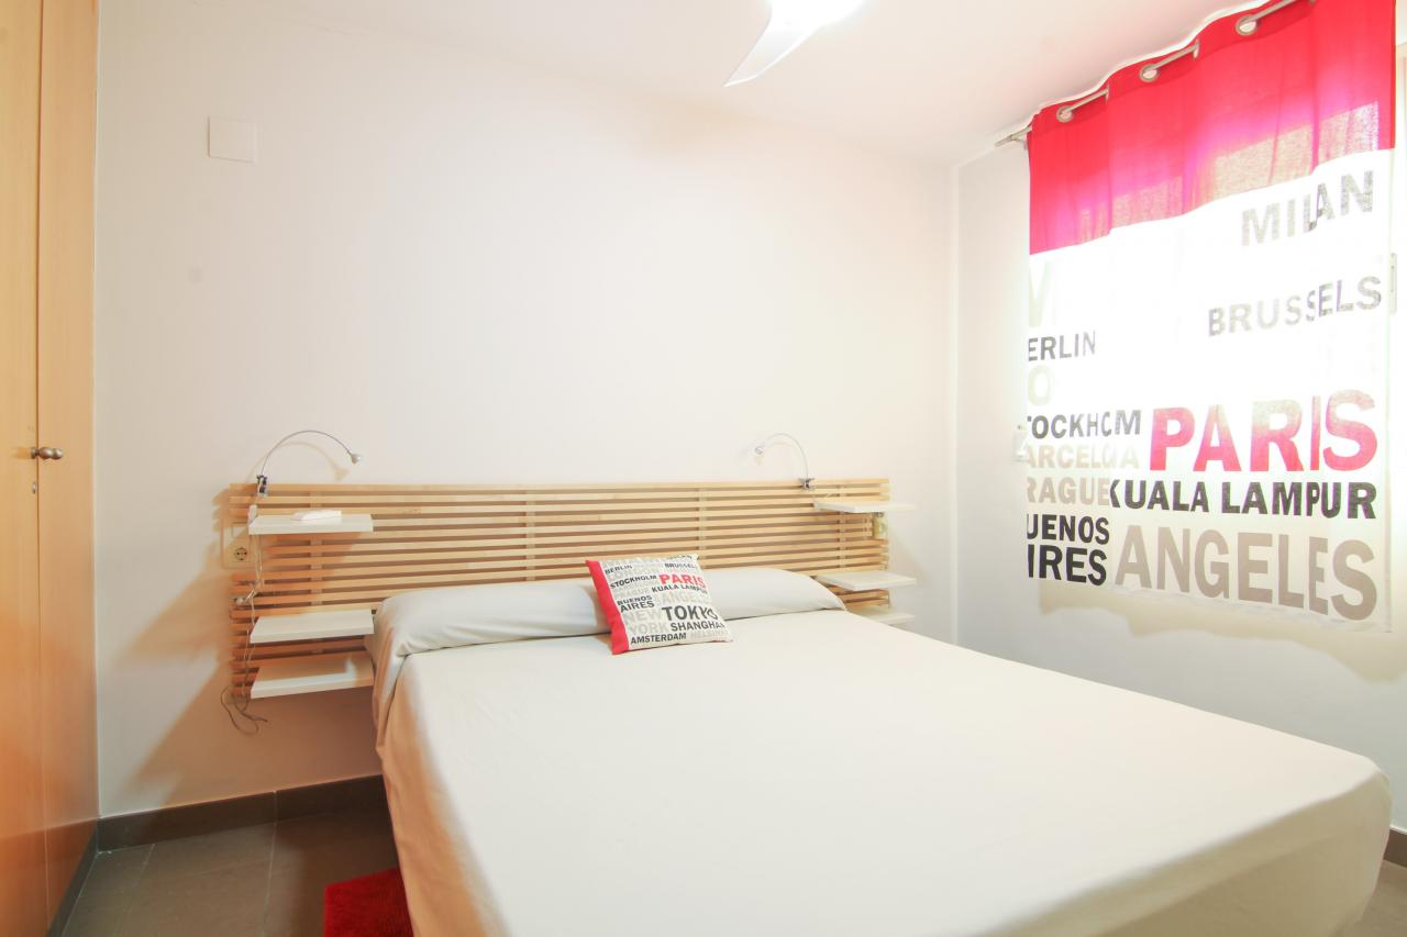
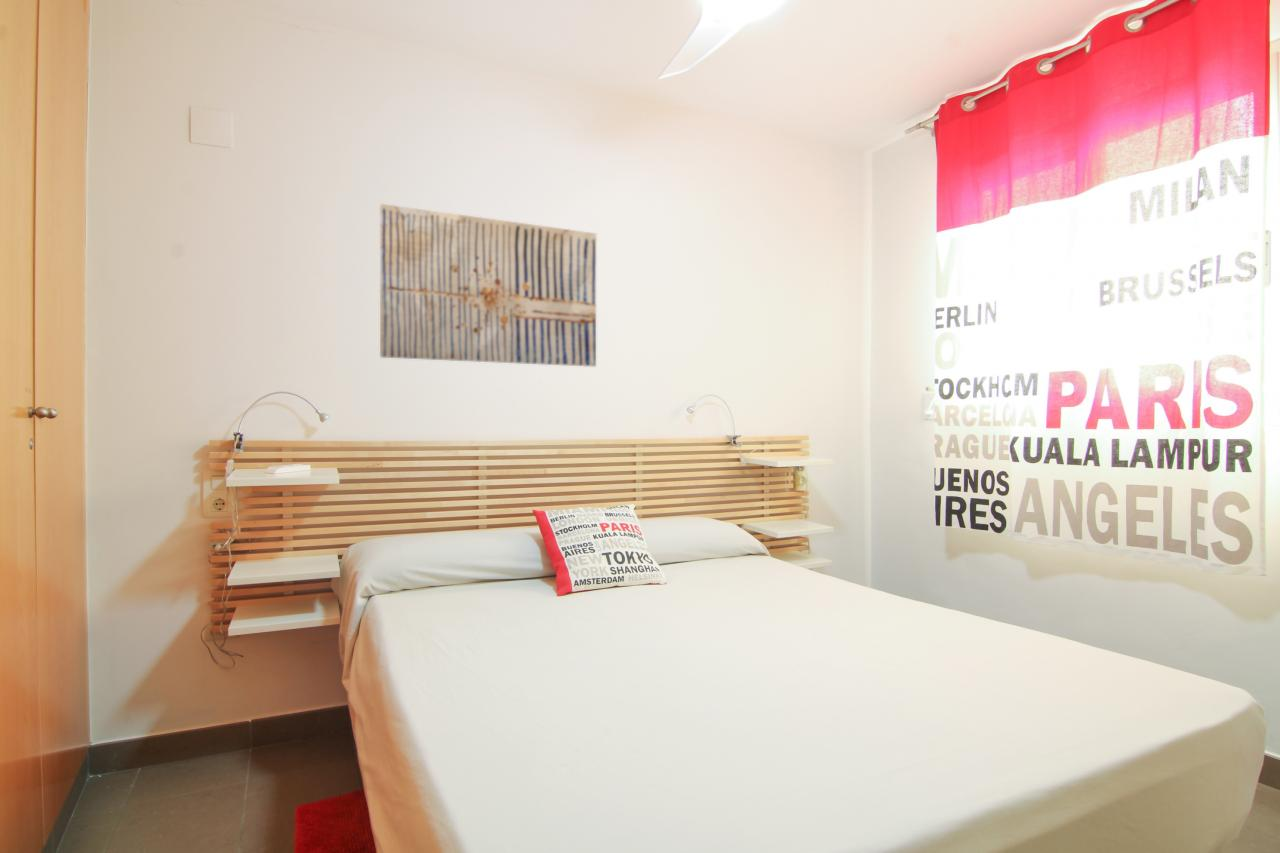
+ wall art [379,203,597,368]
